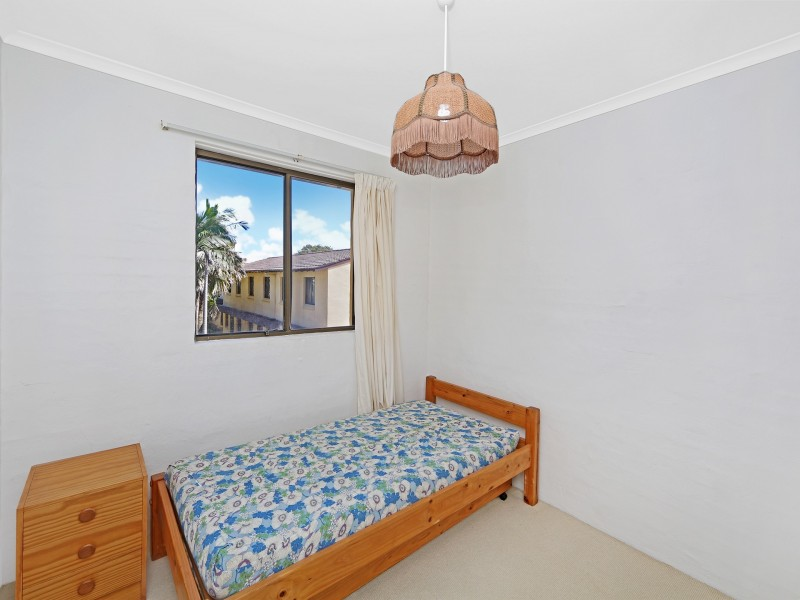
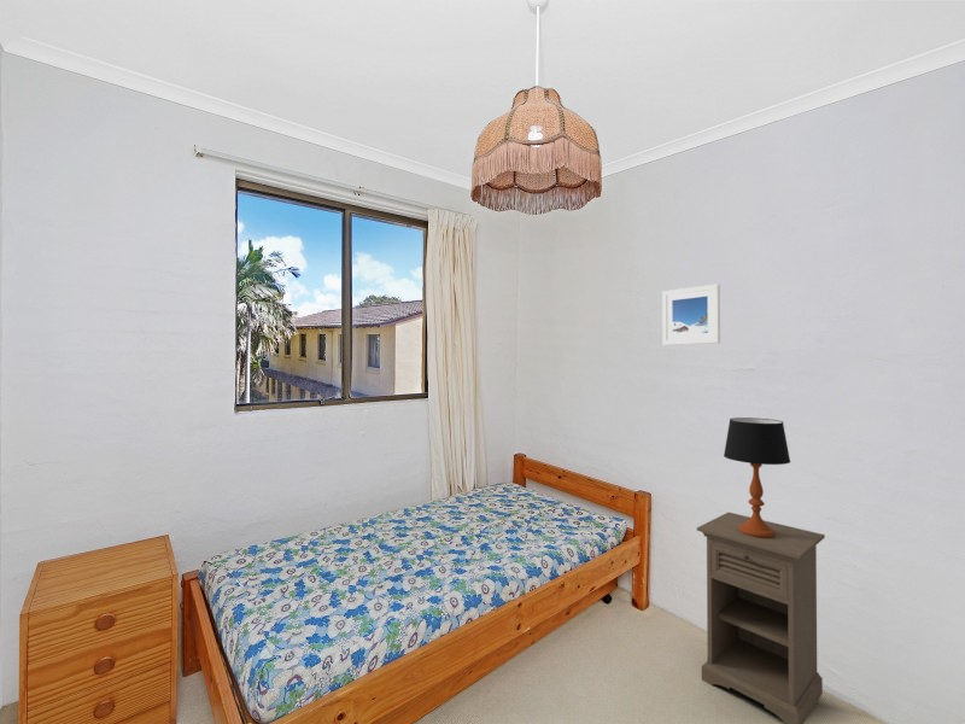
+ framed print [661,282,721,346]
+ nightstand [696,512,826,724]
+ table lamp [723,416,791,538]
